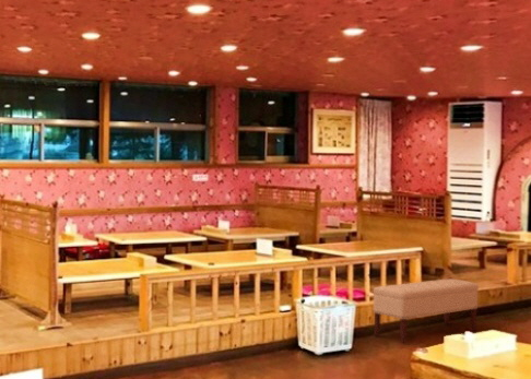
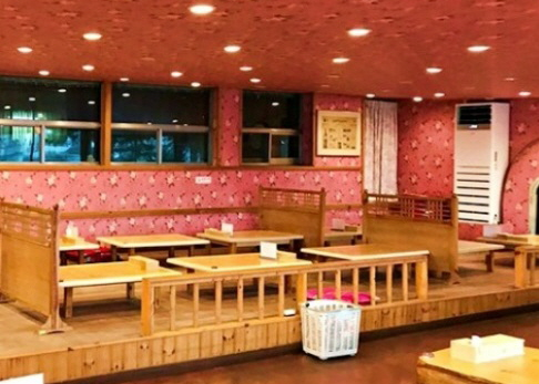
- bench [373,277,480,344]
